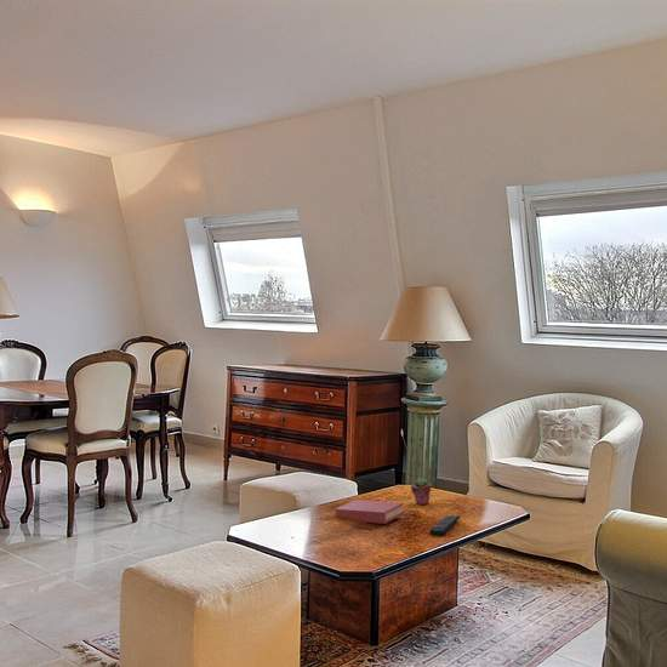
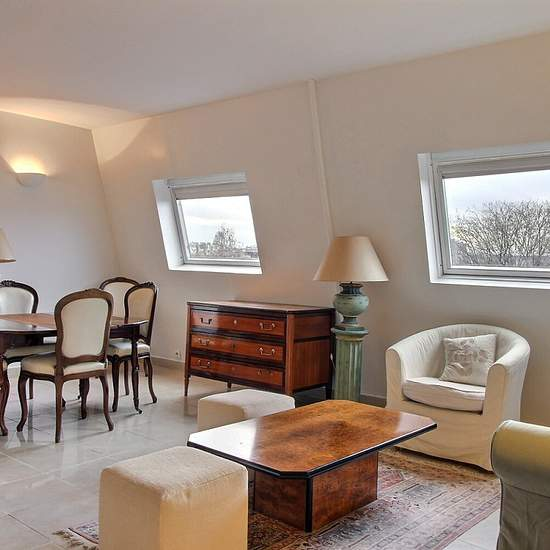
- potted succulent [410,477,432,506]
- book [335,498,406,525]
- remote control [429,514,461,537]
